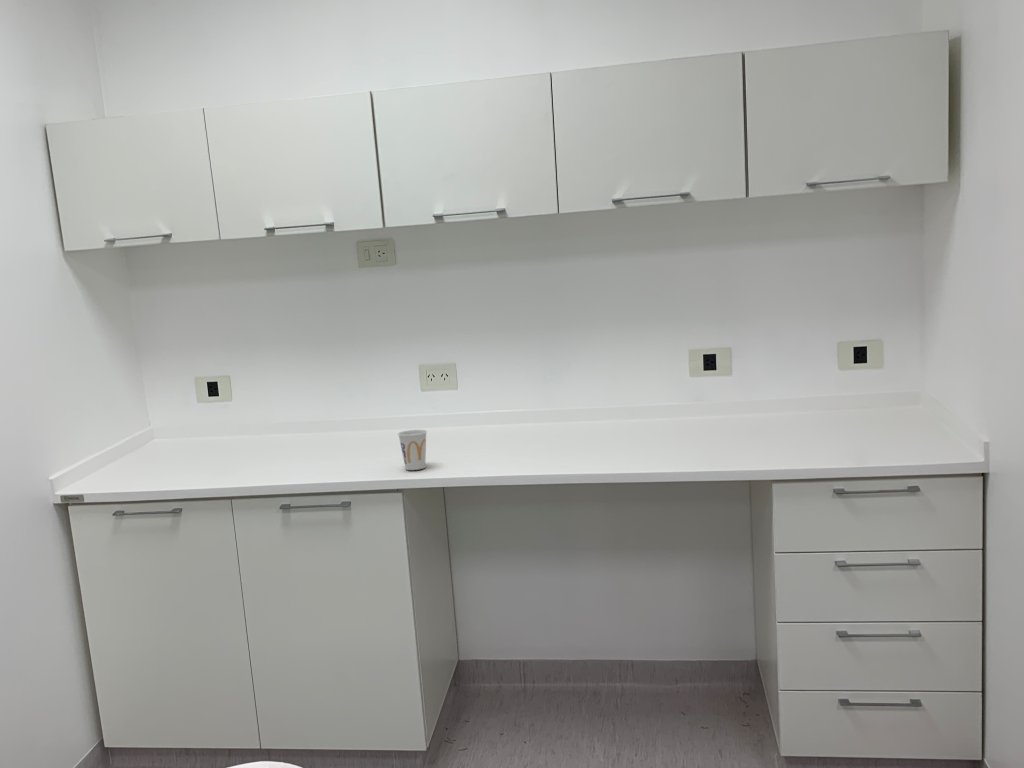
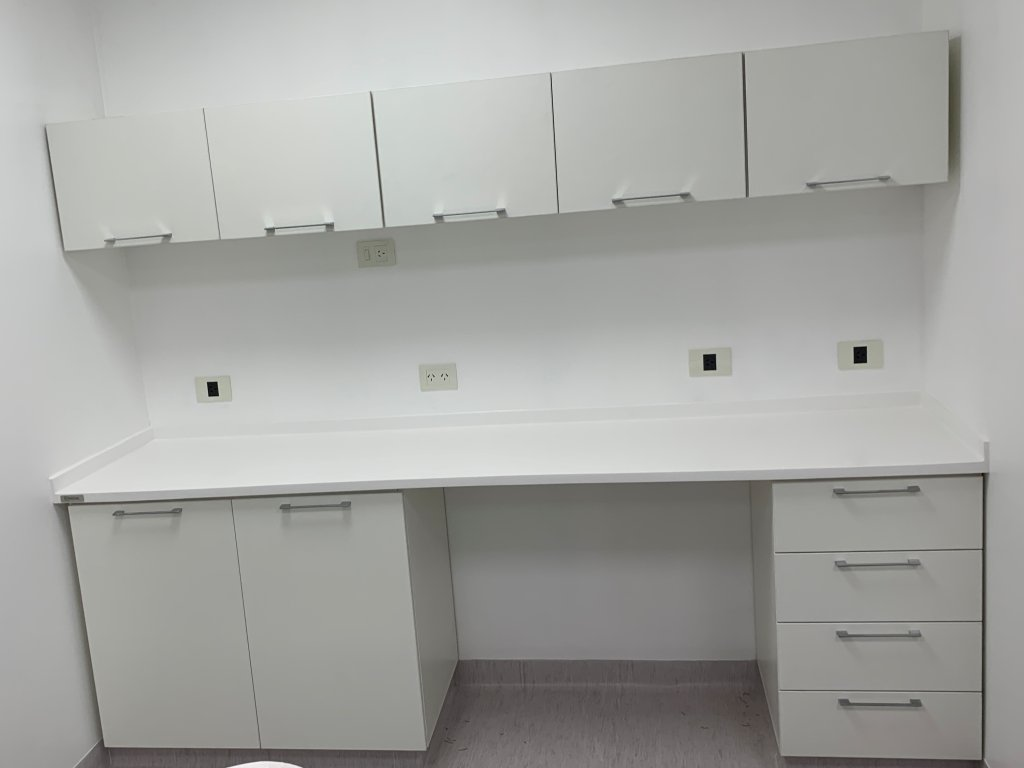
- cup [397,429,428,471]
